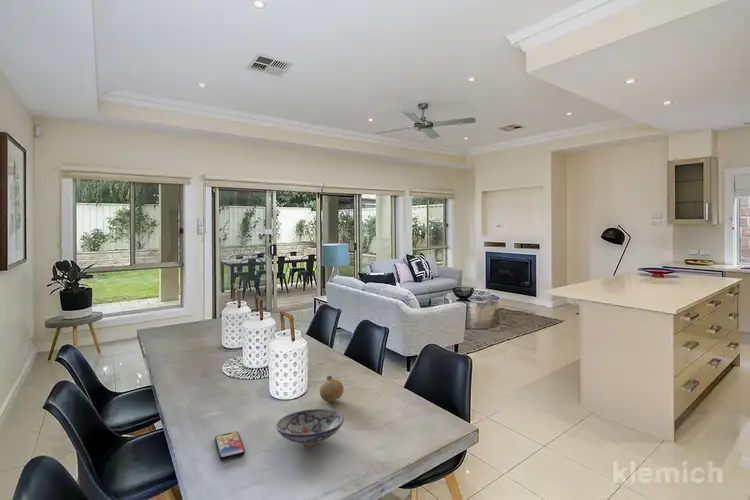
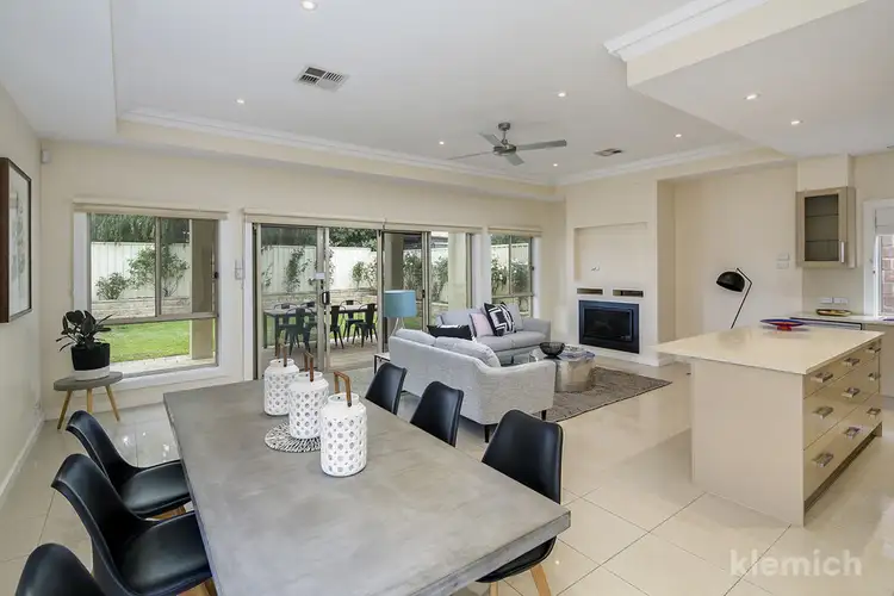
- fruit [319,374,345,403]
- smartphone [214,431,246,461]
- bowl [275,408,345,447]
